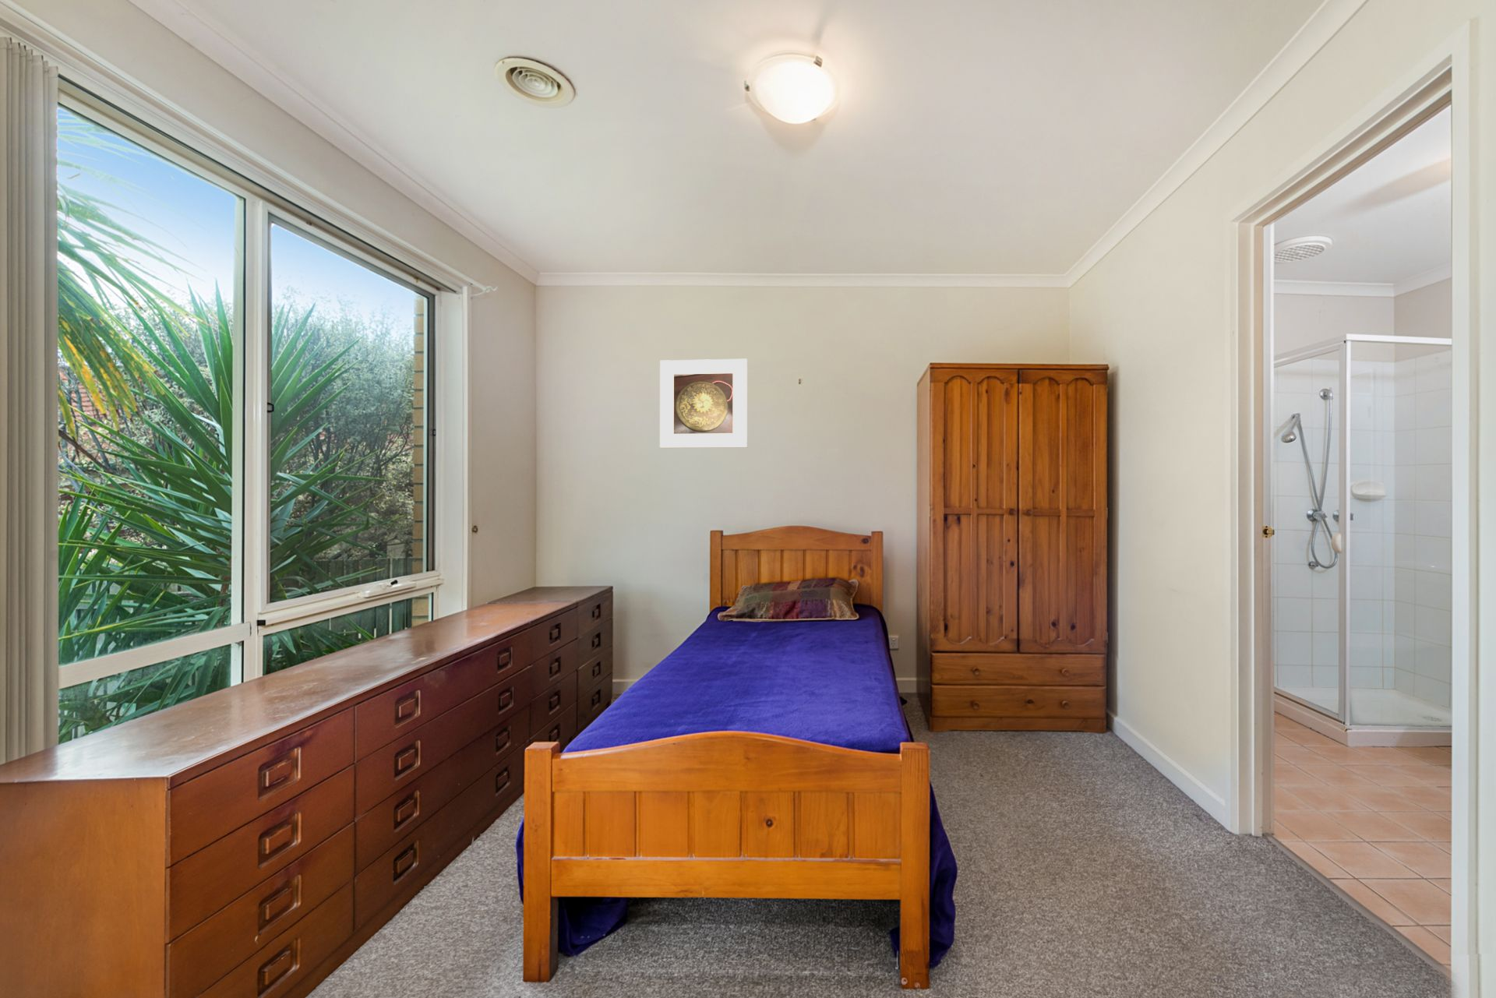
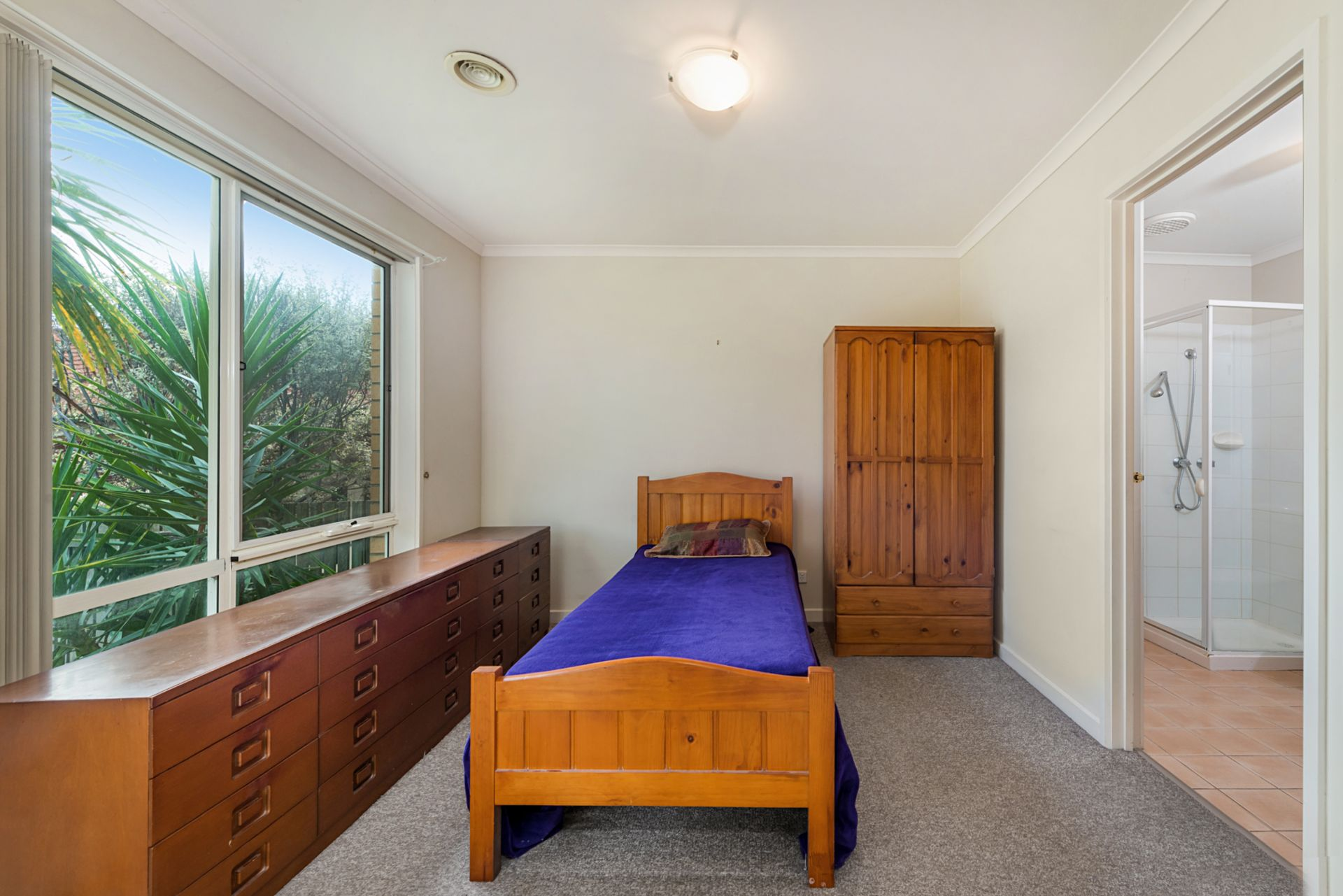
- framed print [659,359,749,449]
